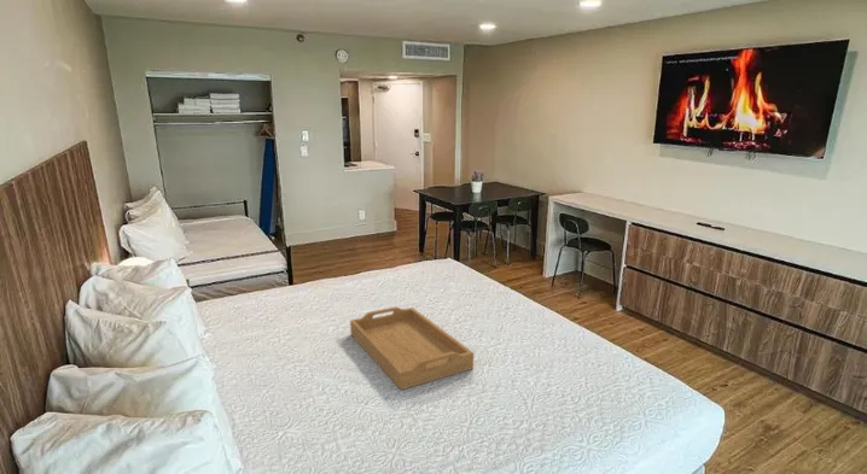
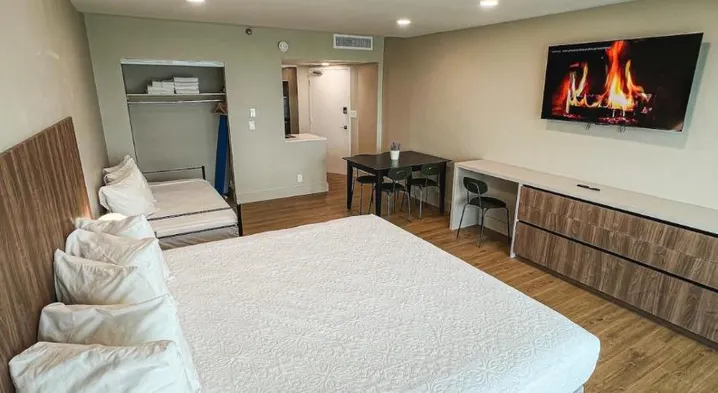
- serving tray [349,305,475,391]
